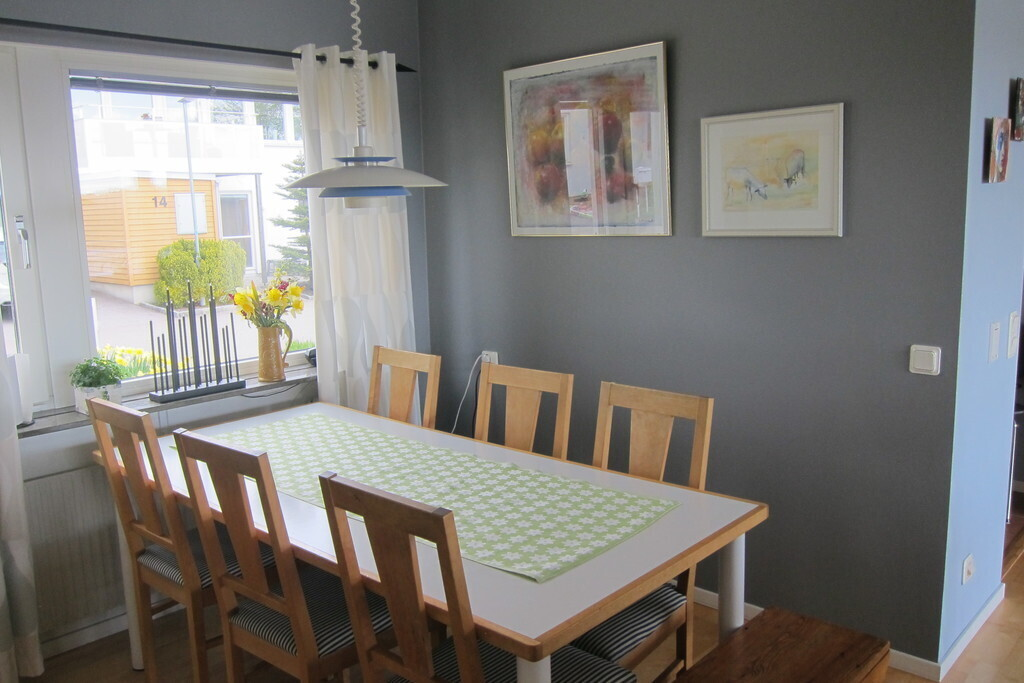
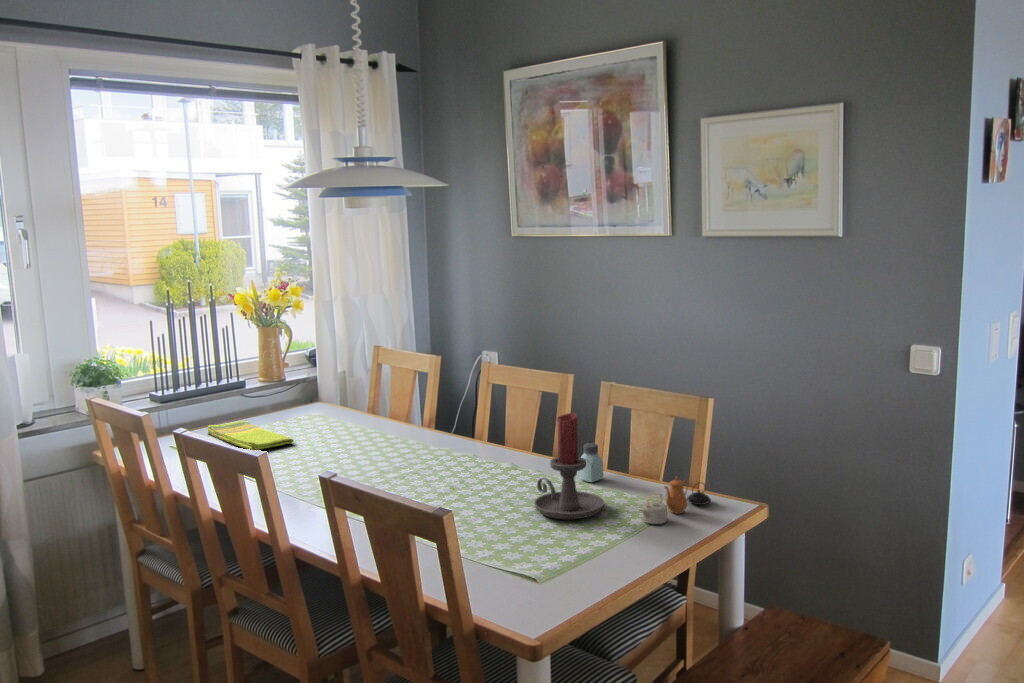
+ dish towel [207,420,295,451]
+ saltshaker [578,442,604,483]
+ candle holder [533,412,605,520]
+ teapot [641,475,712,525]
